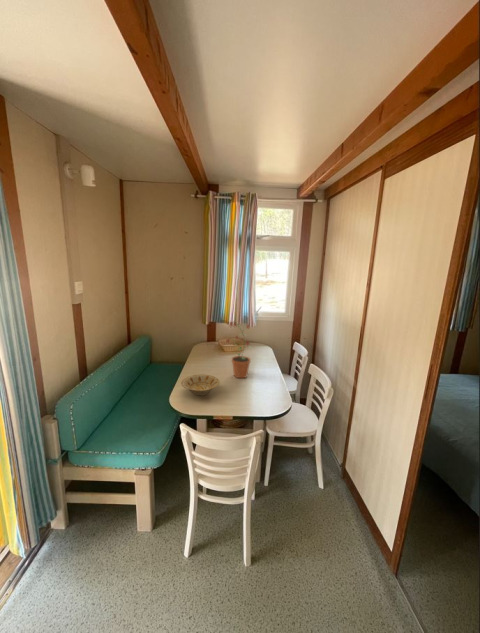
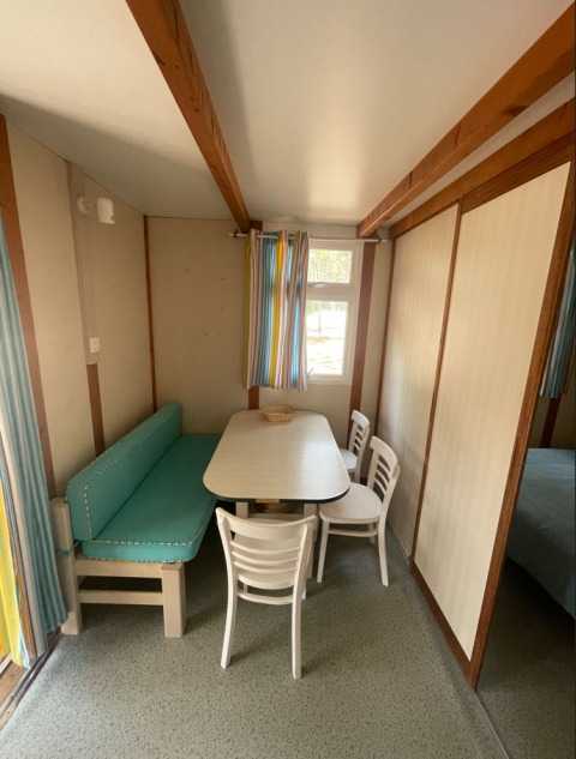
- potted plant [225,321,255,379]
- bowl [180,374,220,396]
